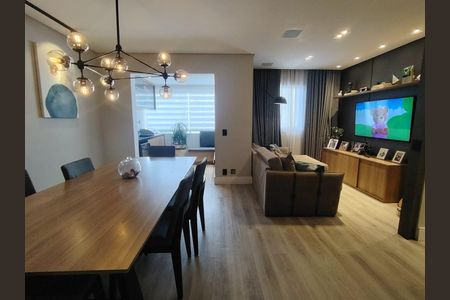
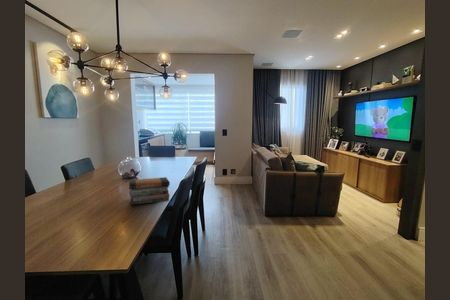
+ book stack [128,176,171,206]
